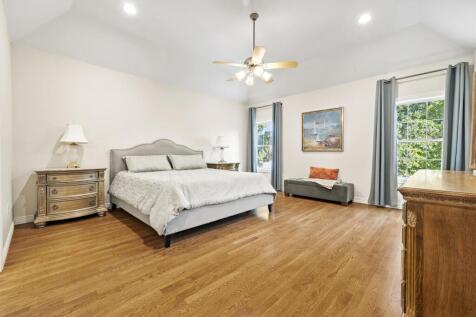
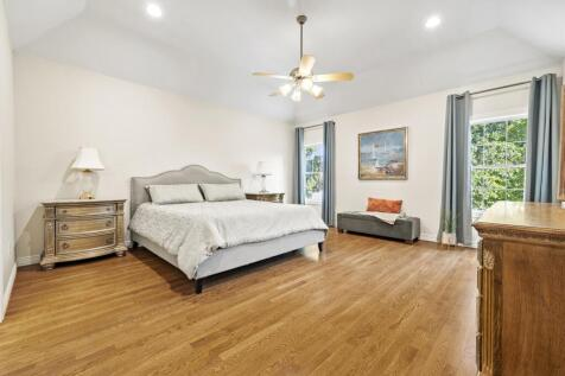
+ house plant [439,206,465,251]
